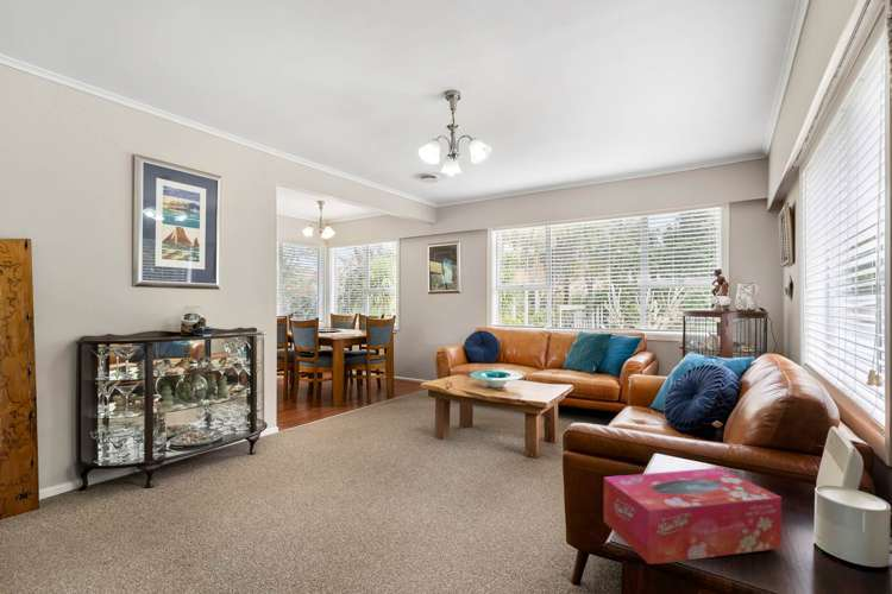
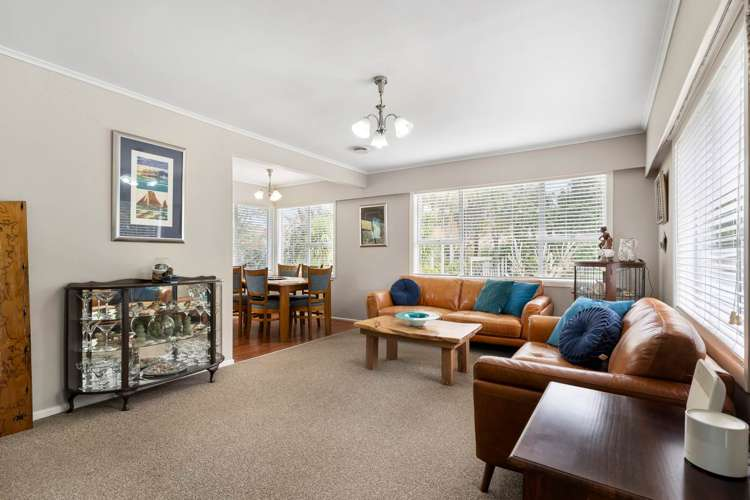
- tissue box [603,467,783,565]
